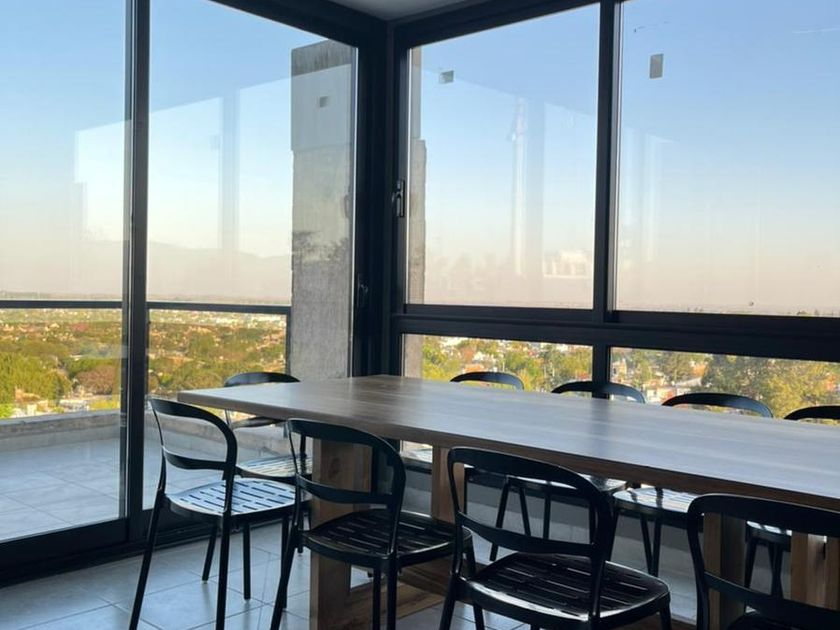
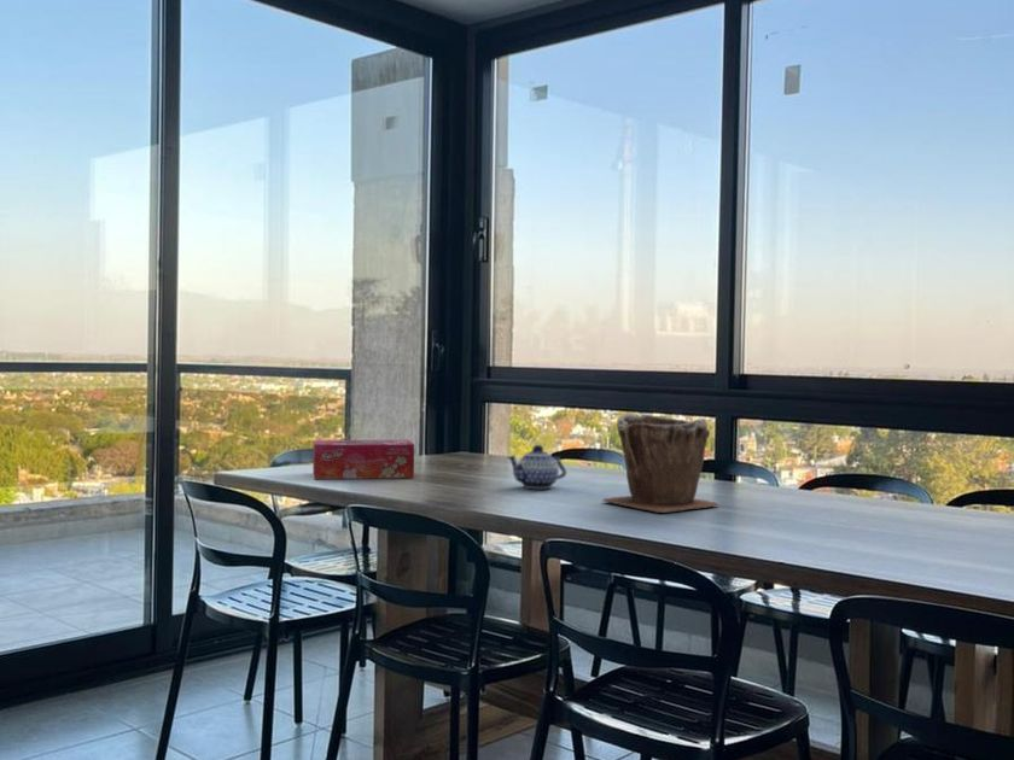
+ teapot [507,444,567,490]
+ plant pot [601,413,721,514]
+ tissue box [311,439,415,480]
